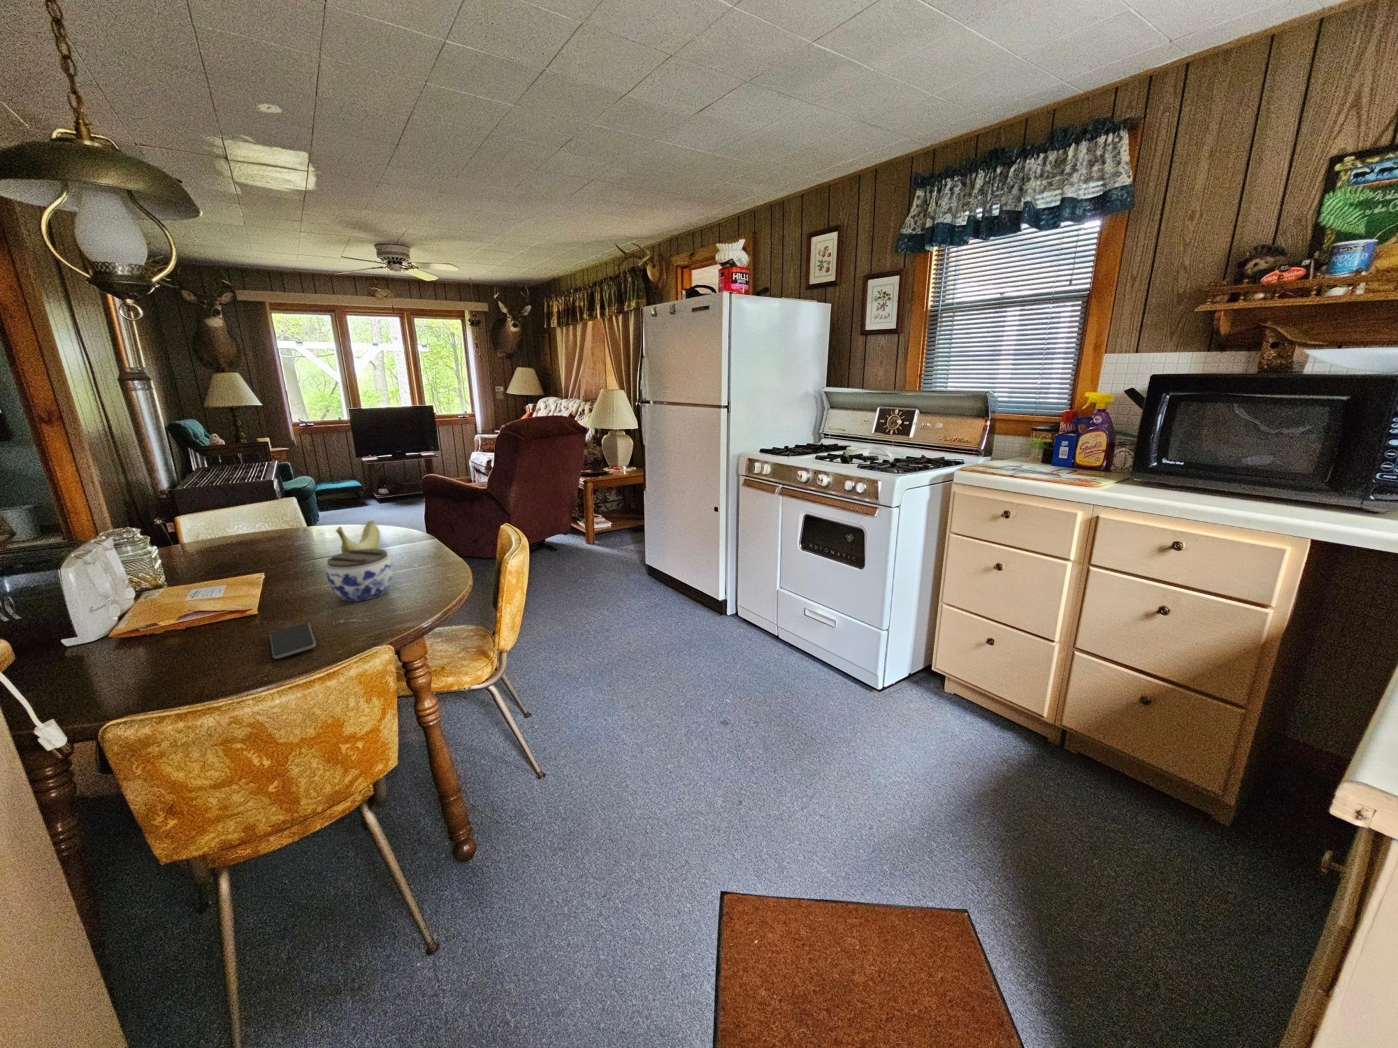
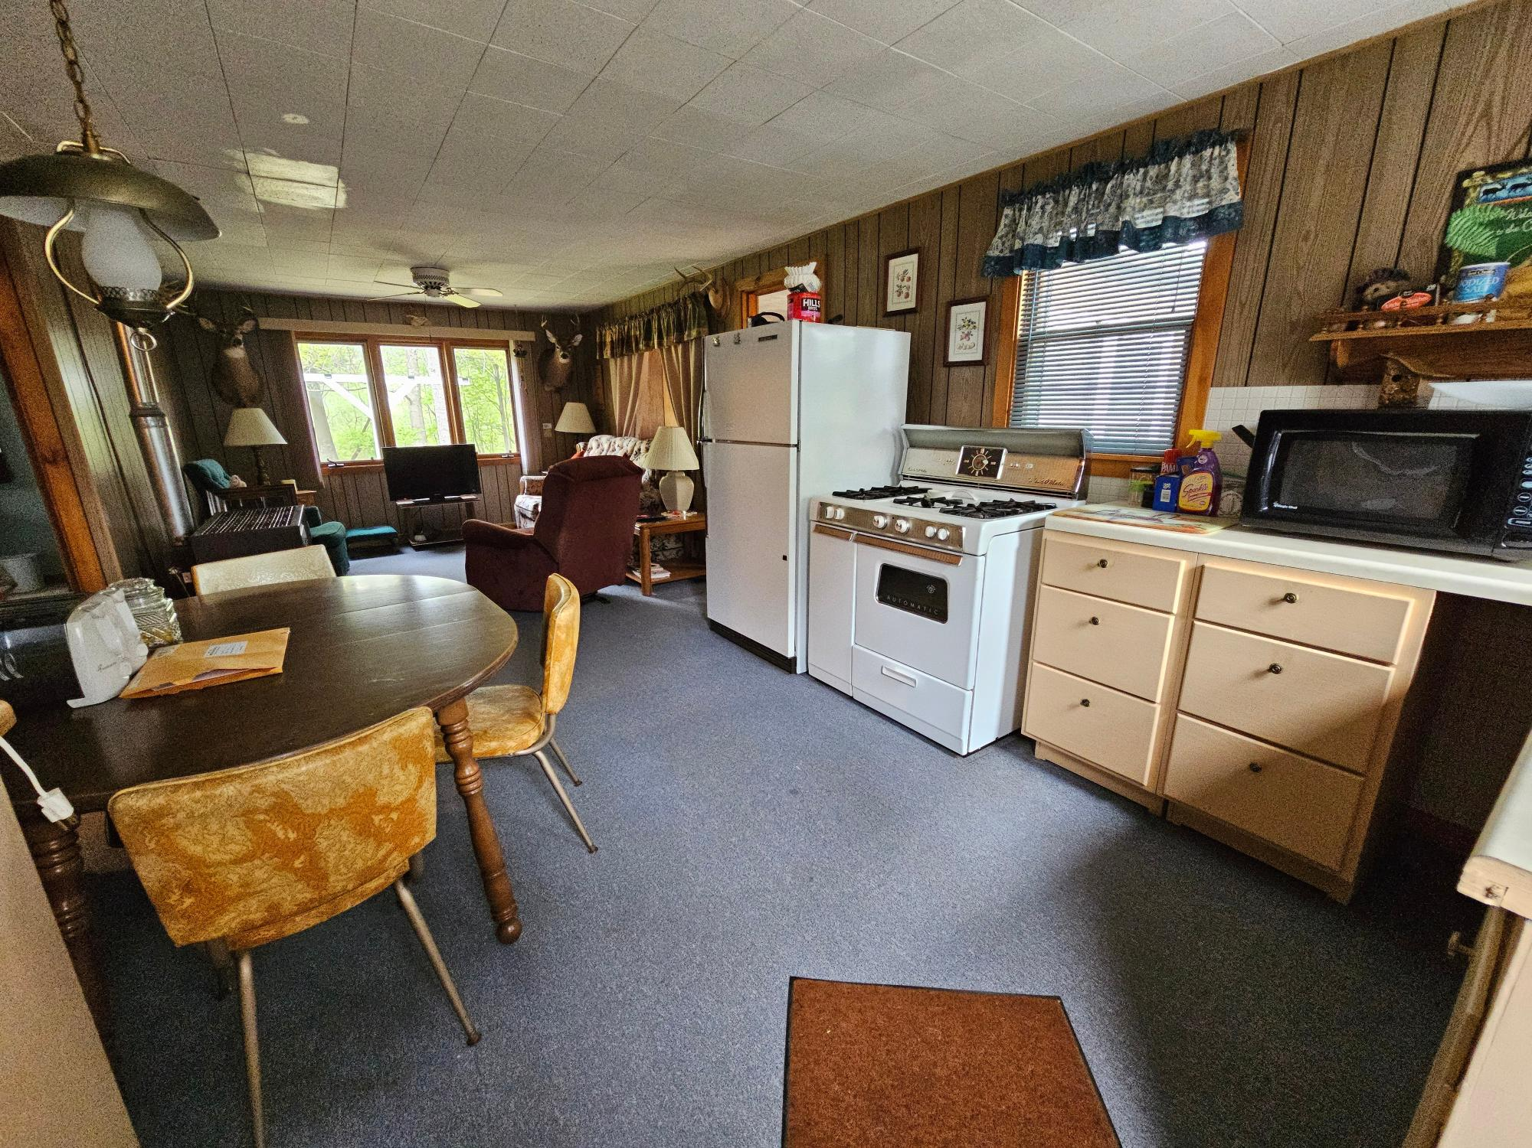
- jar [325,548,394,602]
- smartphone [269,622,317,659]
- banana [335,520,380,554]
